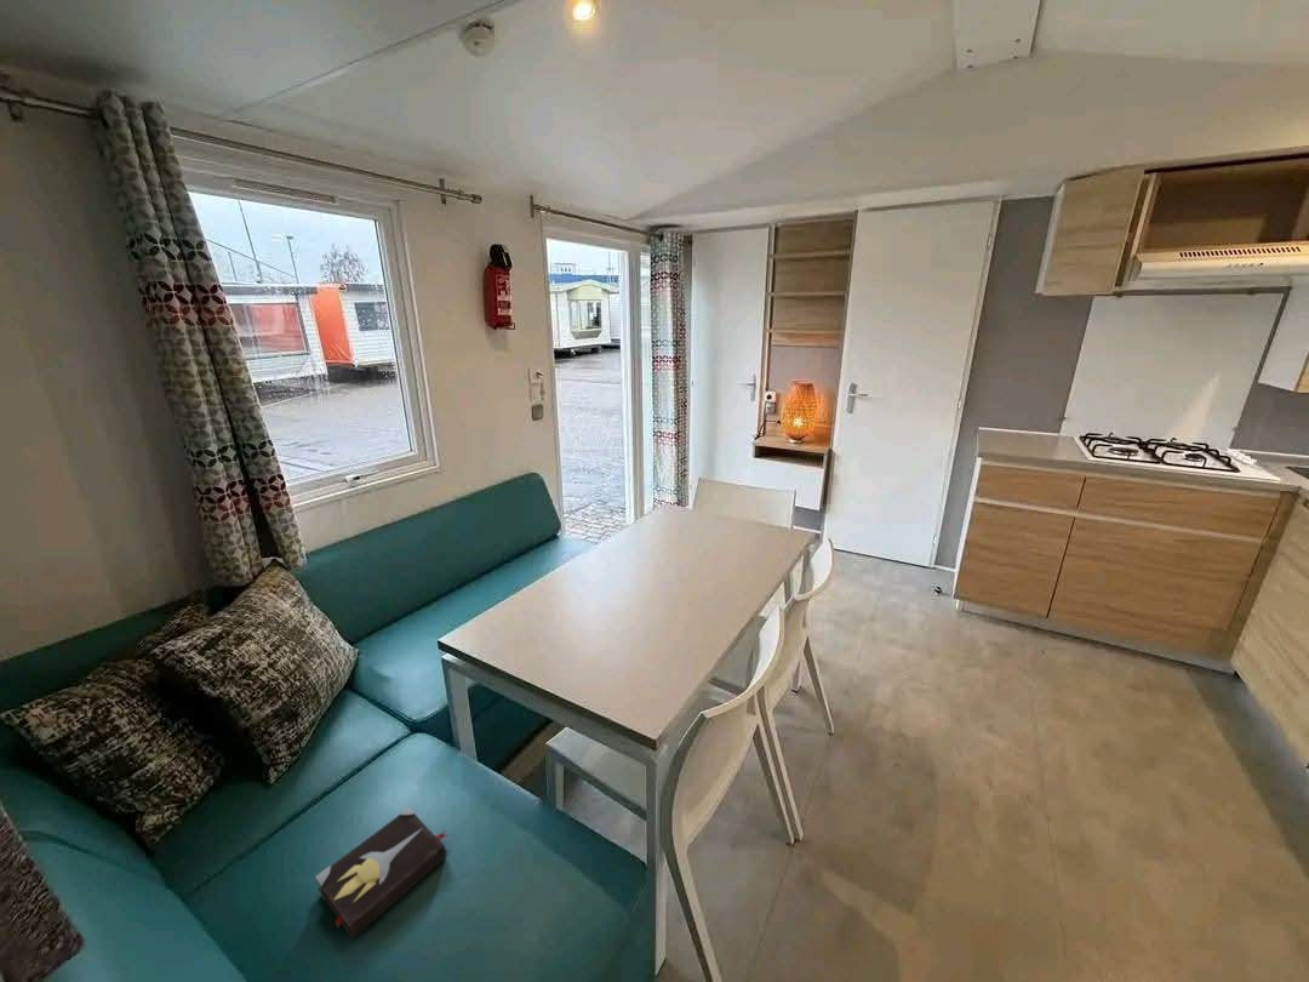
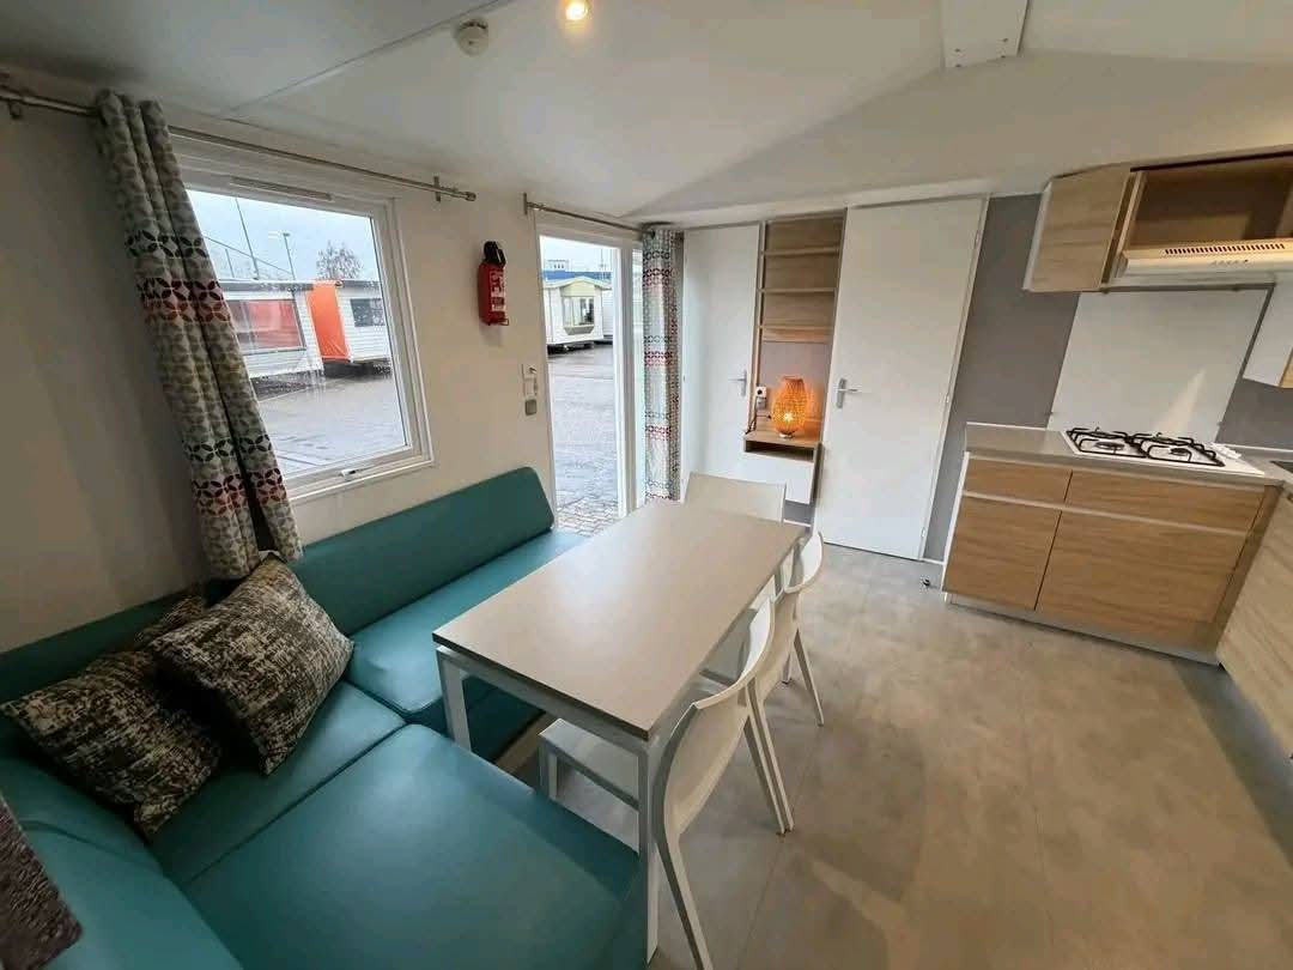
- hardback book [314,805,450,941]
